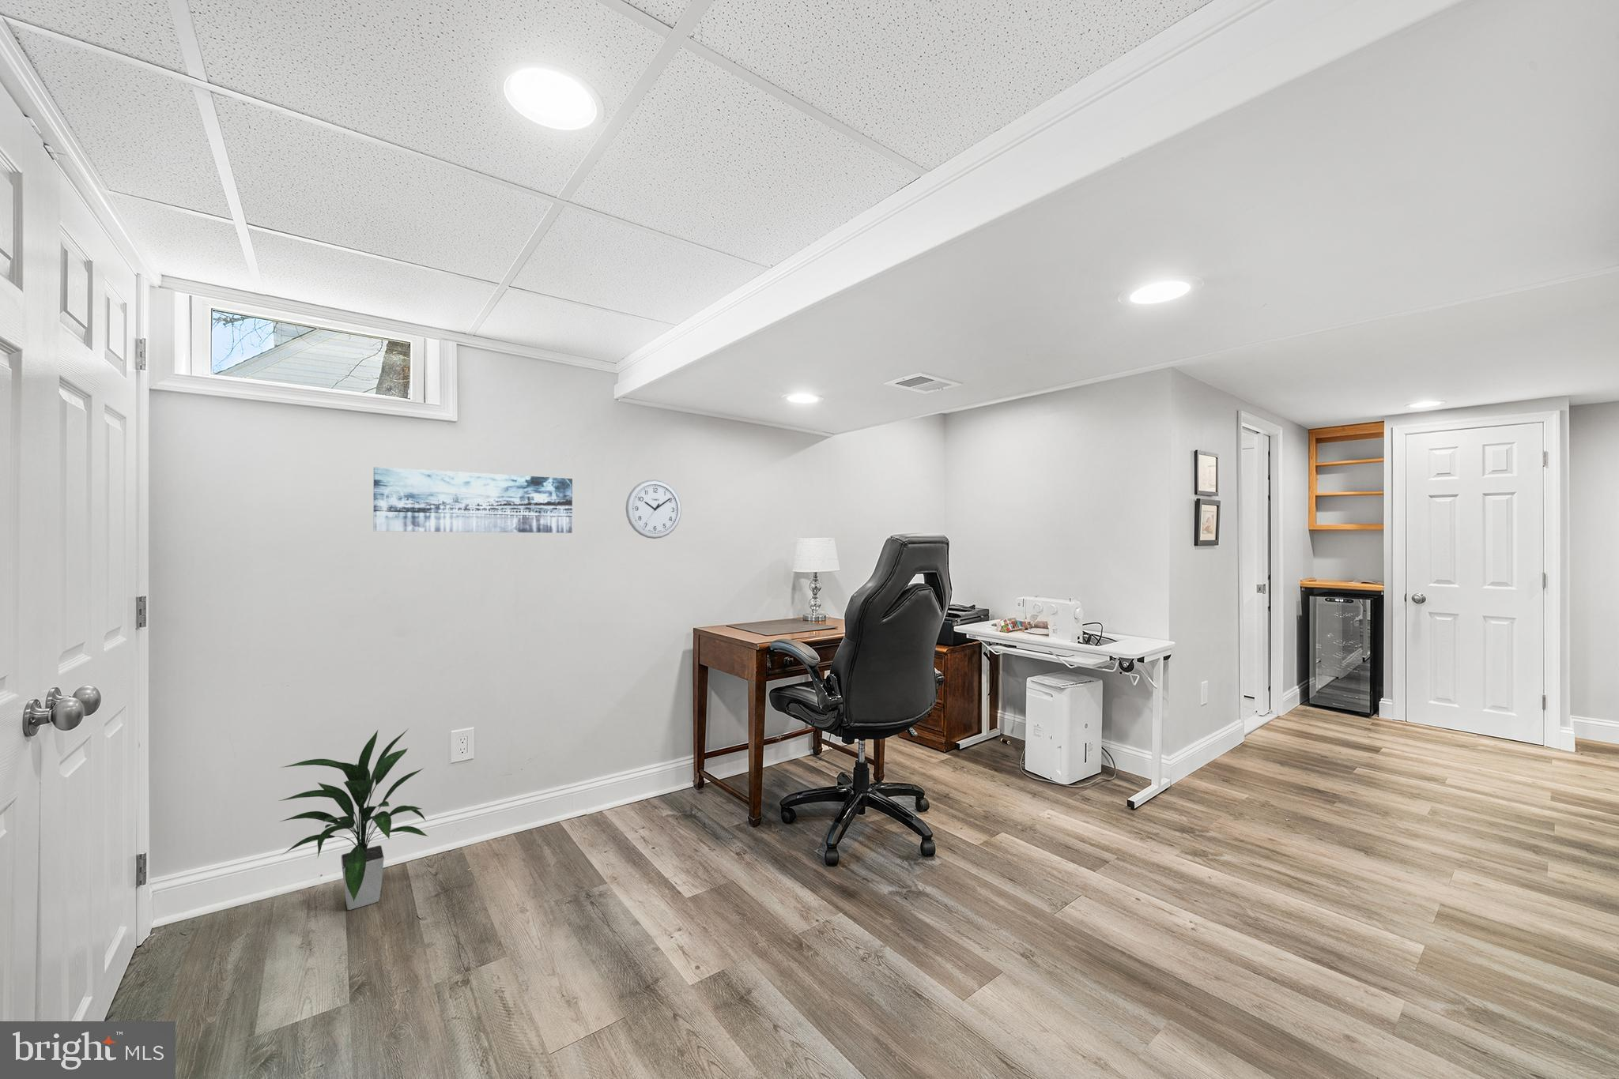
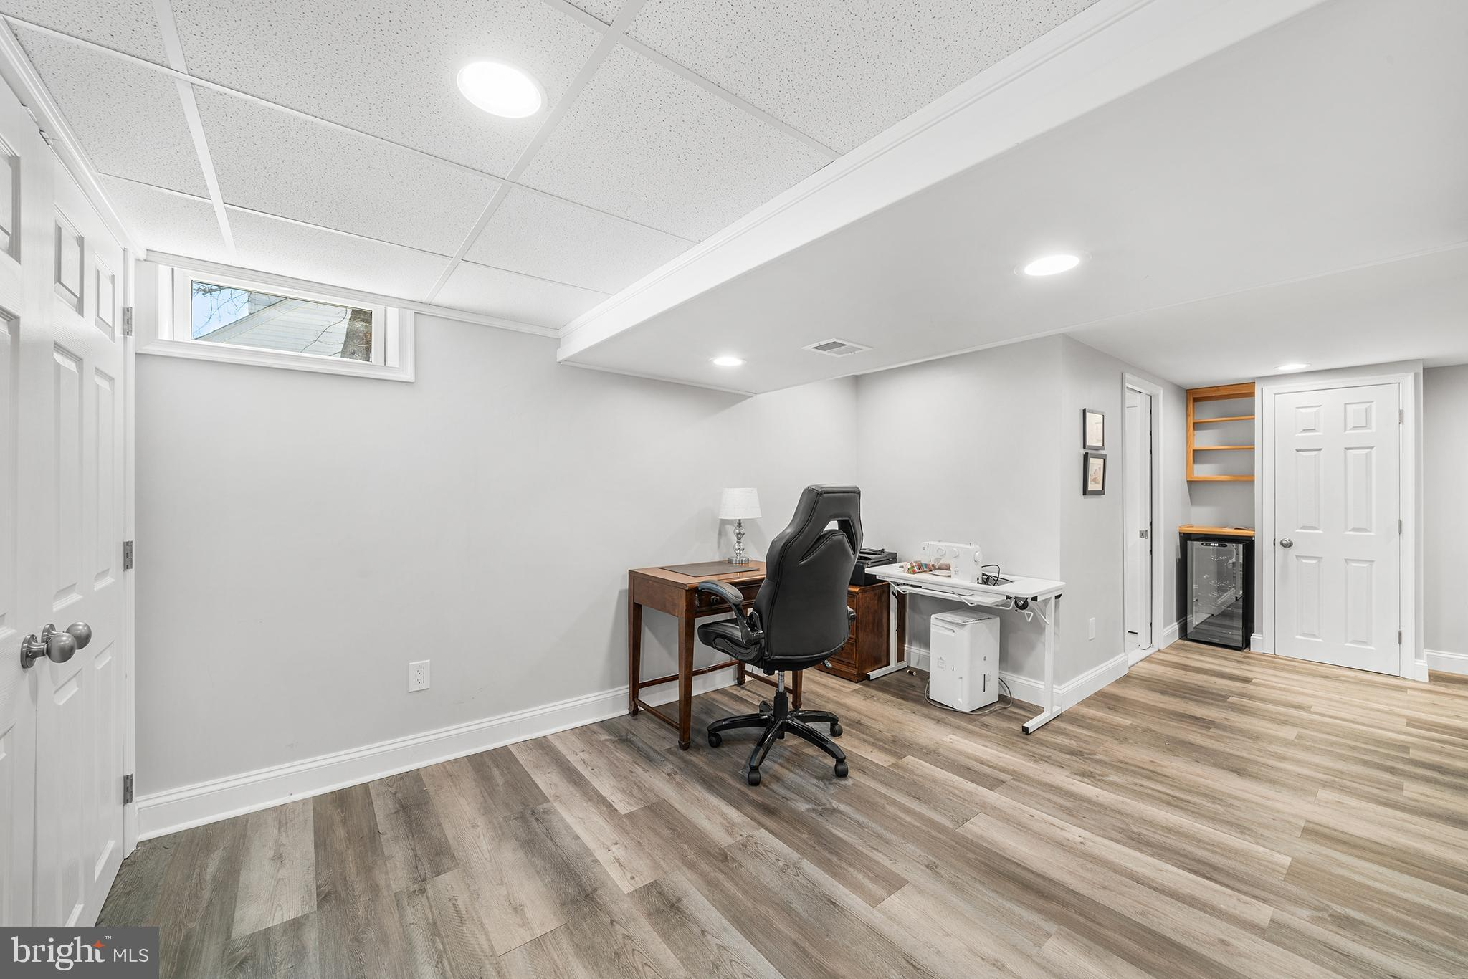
- wall art [372,466,573,533]
- wall clock [624,478,682,540]
- indoor plant [278,727,429,910]
